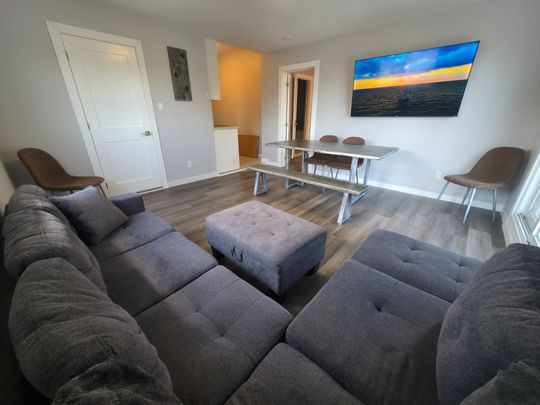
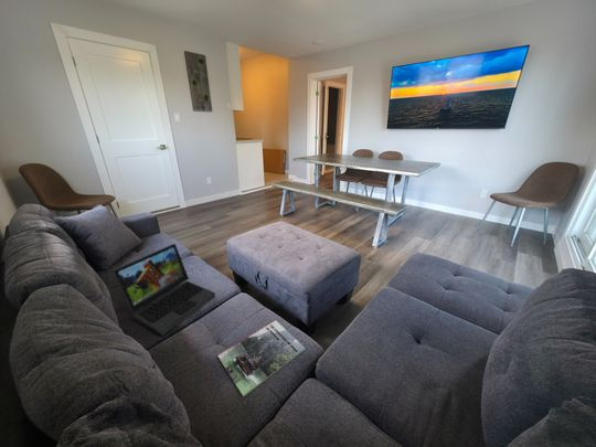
+ laptop [111,243,216,337]
+ magazine [216,319,307,397]
